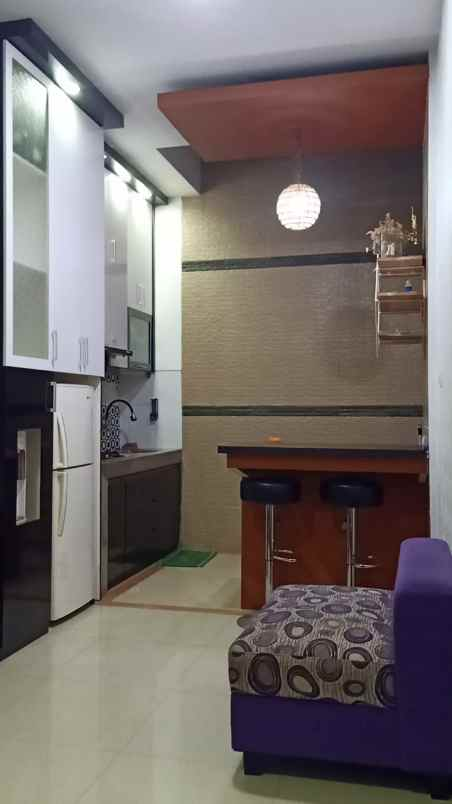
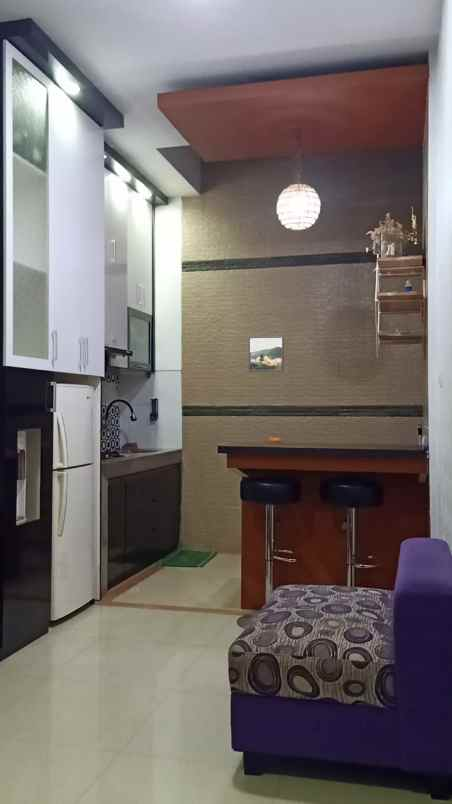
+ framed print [248,335,285,373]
